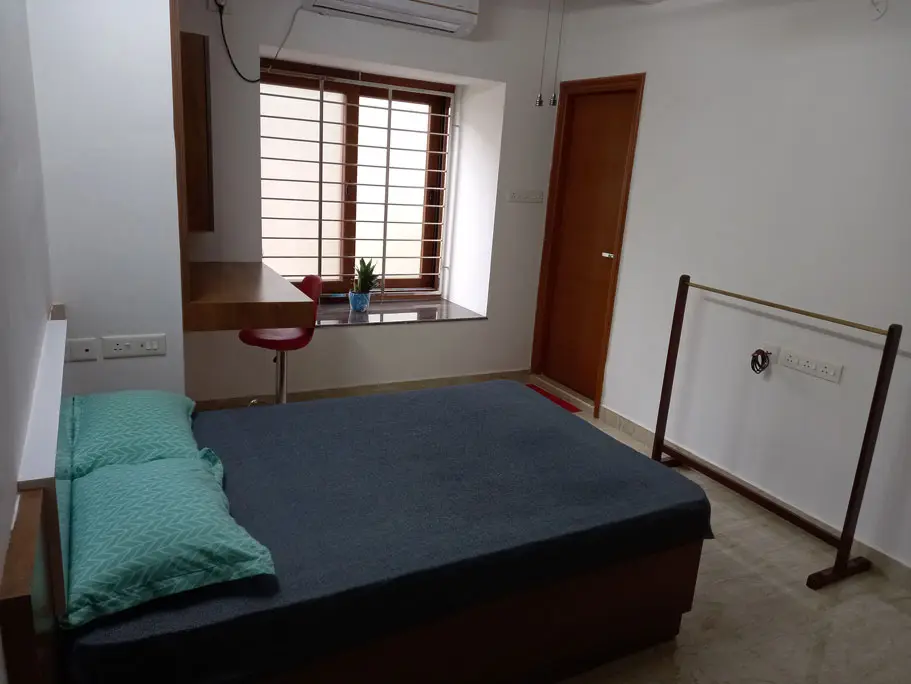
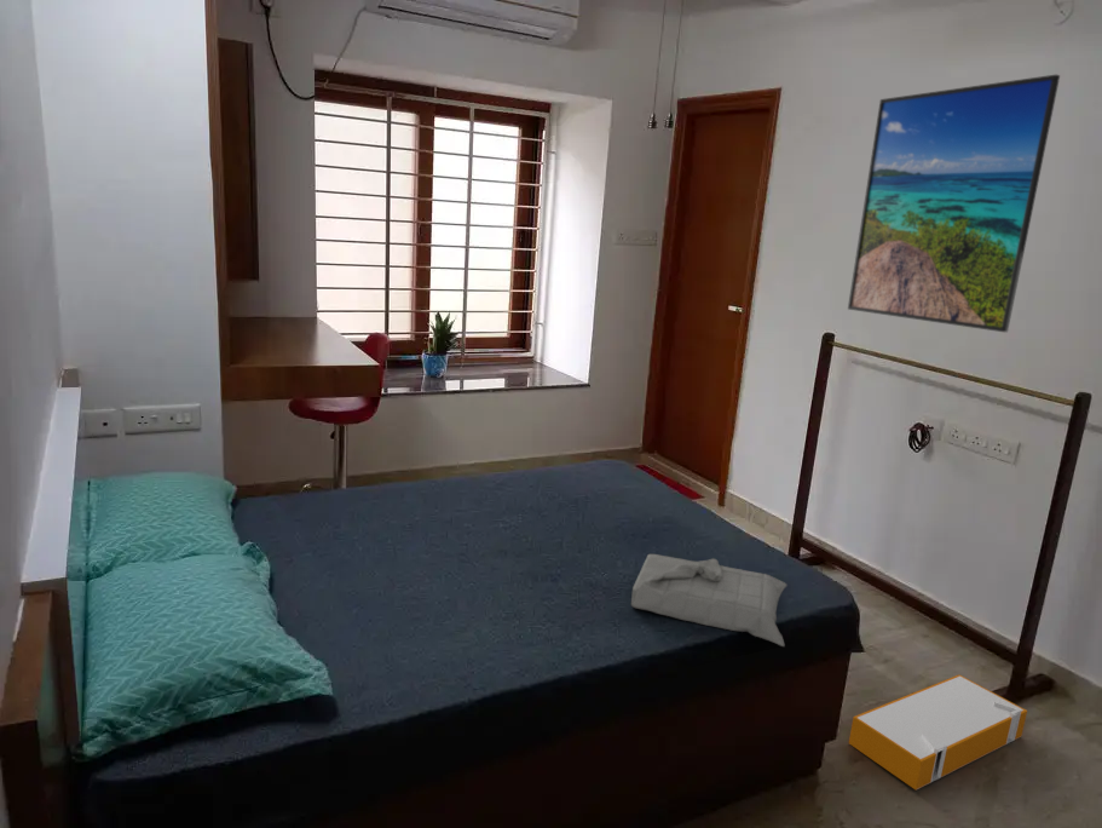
+ storage bin [848,673,1028,792]
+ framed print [847,74,1061,333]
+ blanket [630,553,789,648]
